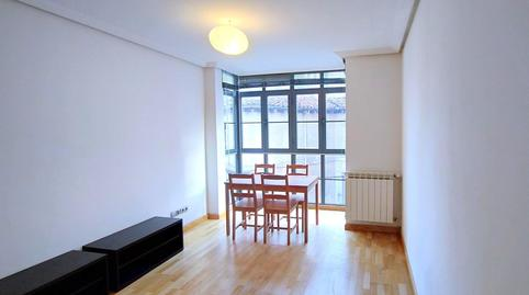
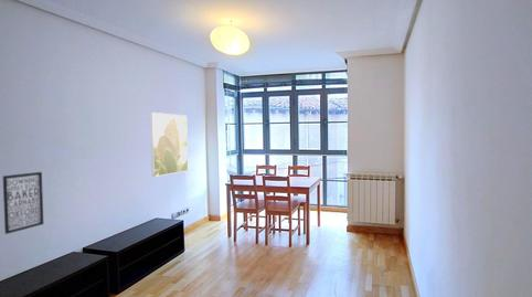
+ wall art [2,171,44,235]
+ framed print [149,112,189,178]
